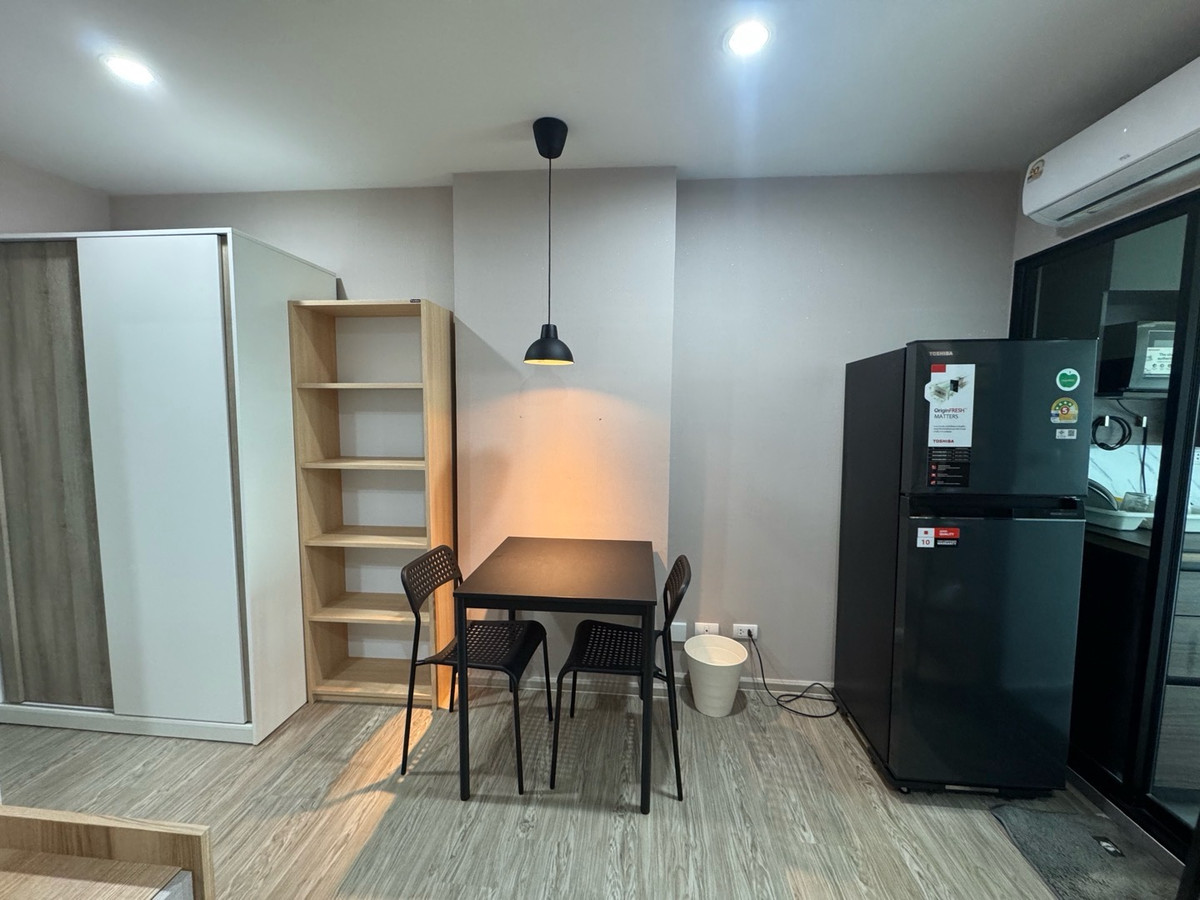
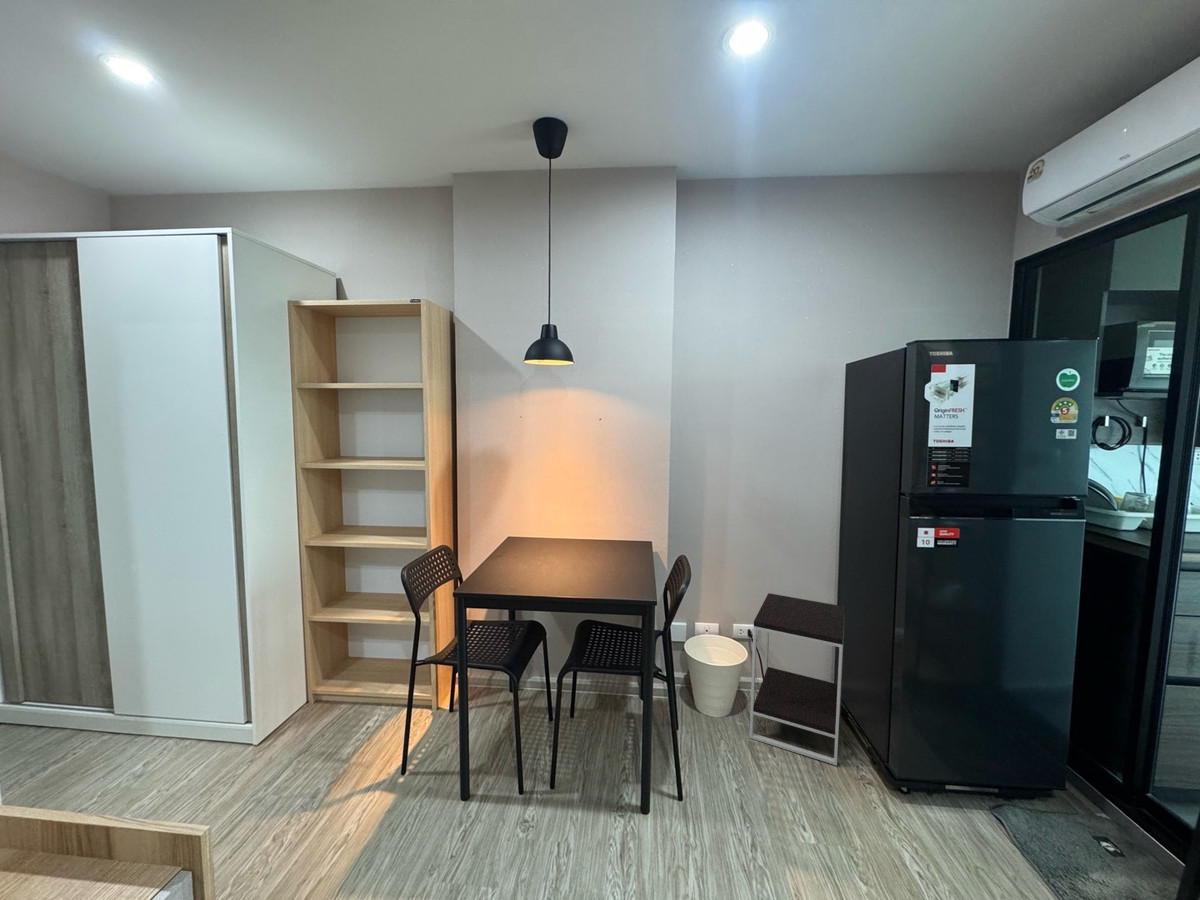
+ side table [749,592,846,767]
